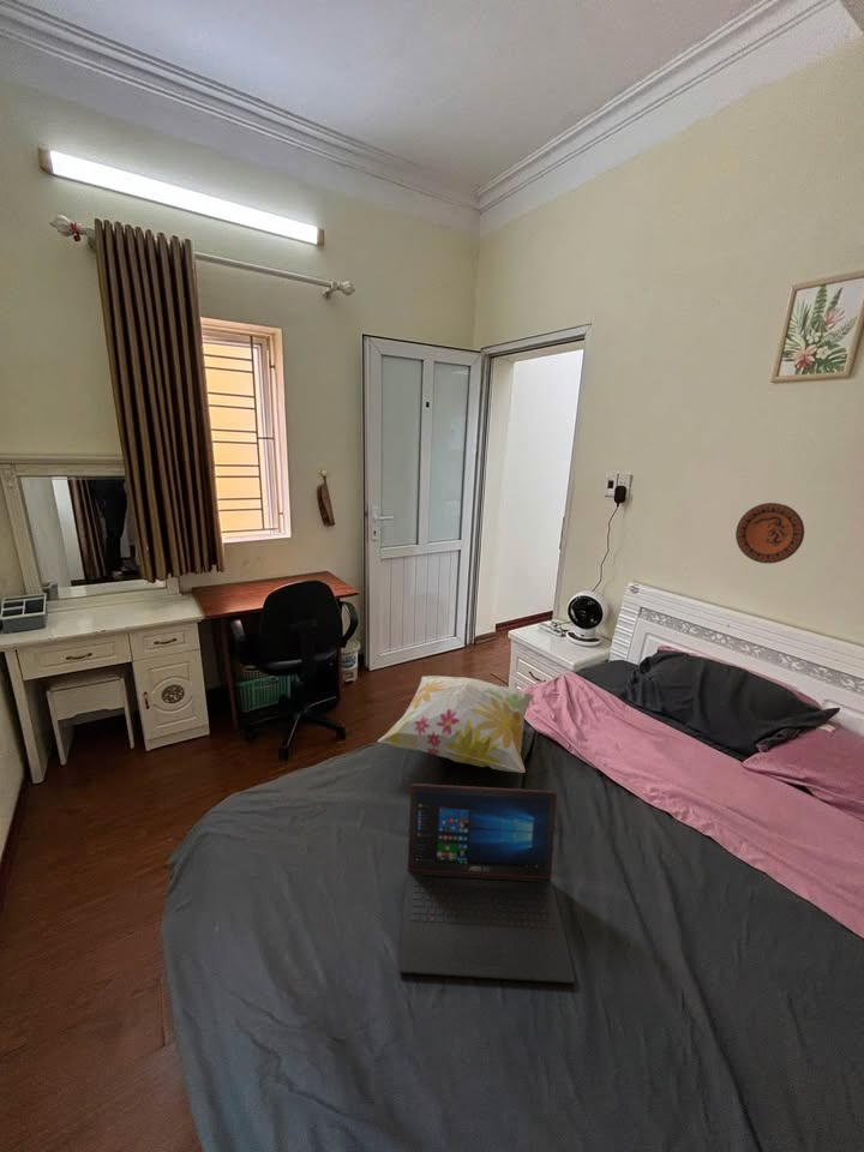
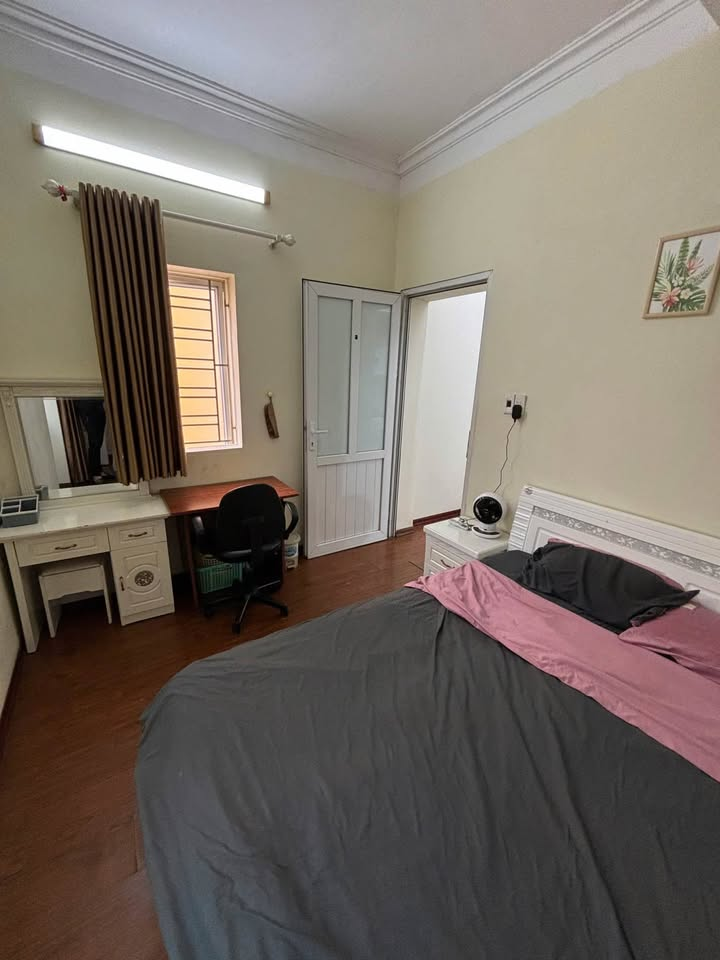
- laptop [397,782,576,984]
- decorative plate [734,502,805,564]
- decorative pillow [377,674,536,774]
